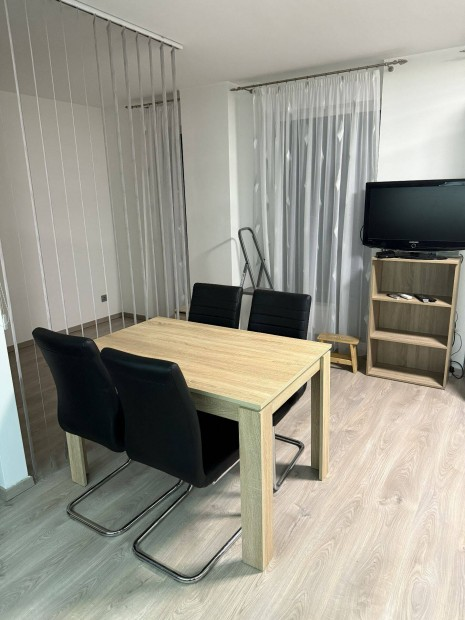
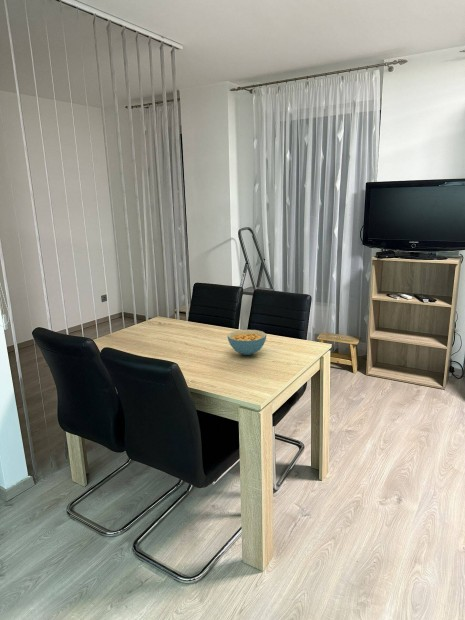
+ cereal bowl [227,329,267,356]
